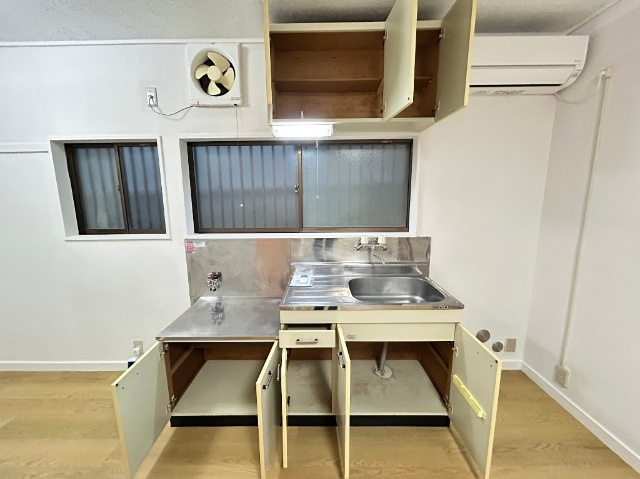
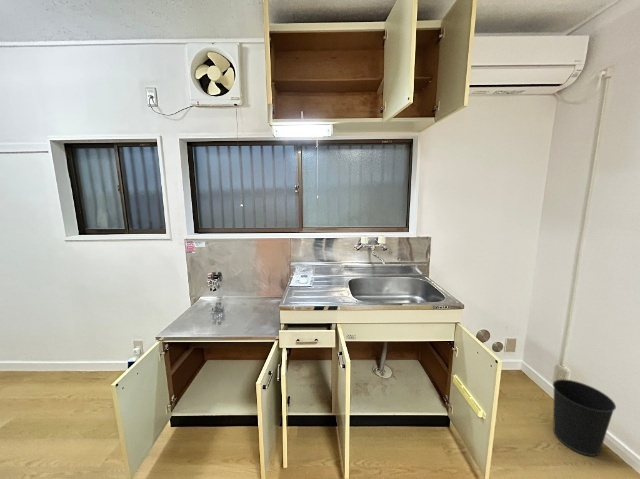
+ wastebasket [552,378,617,457]
